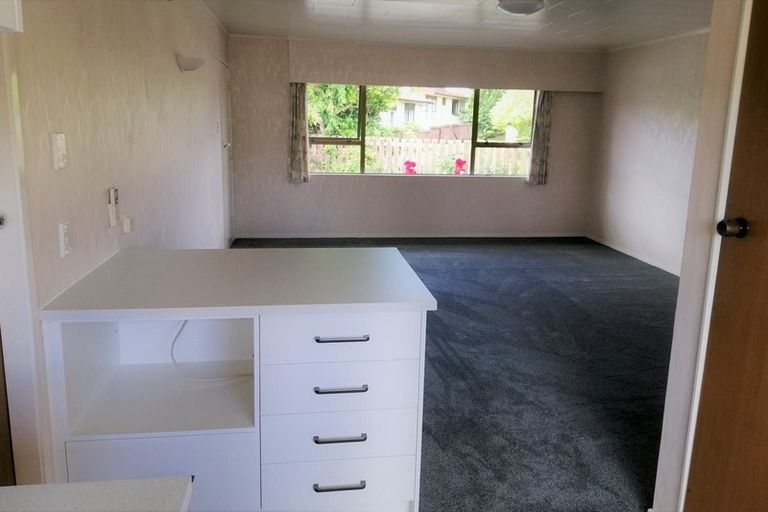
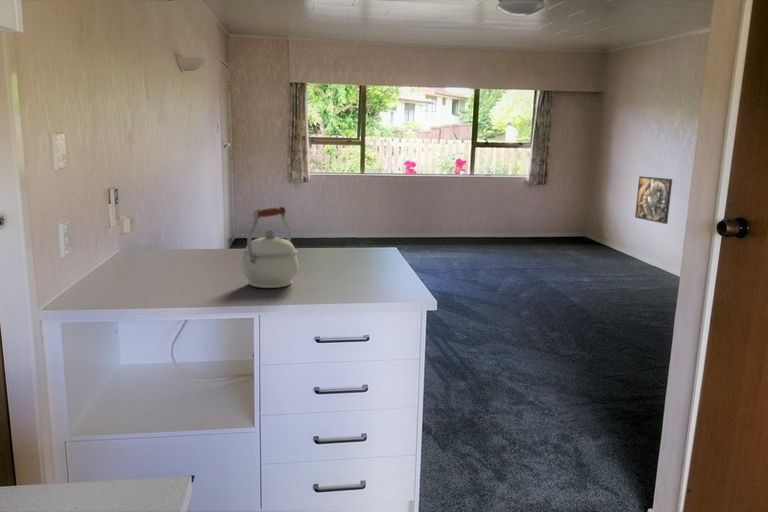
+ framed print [634,175,673,225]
+ kettle [240,206,299,289]
